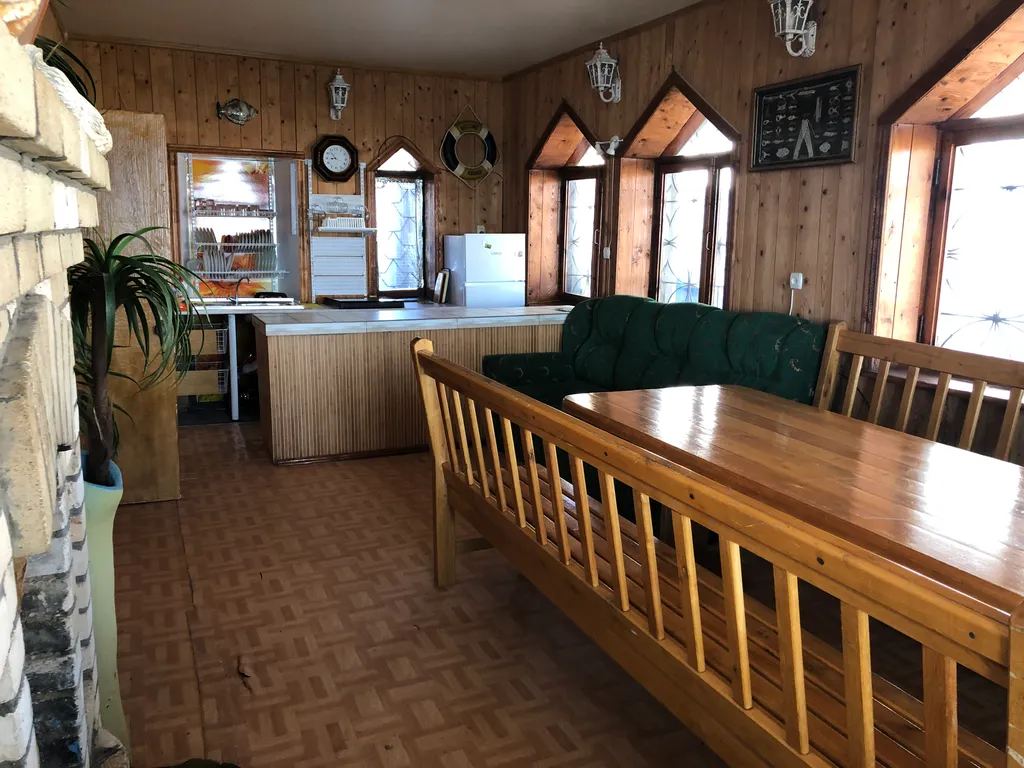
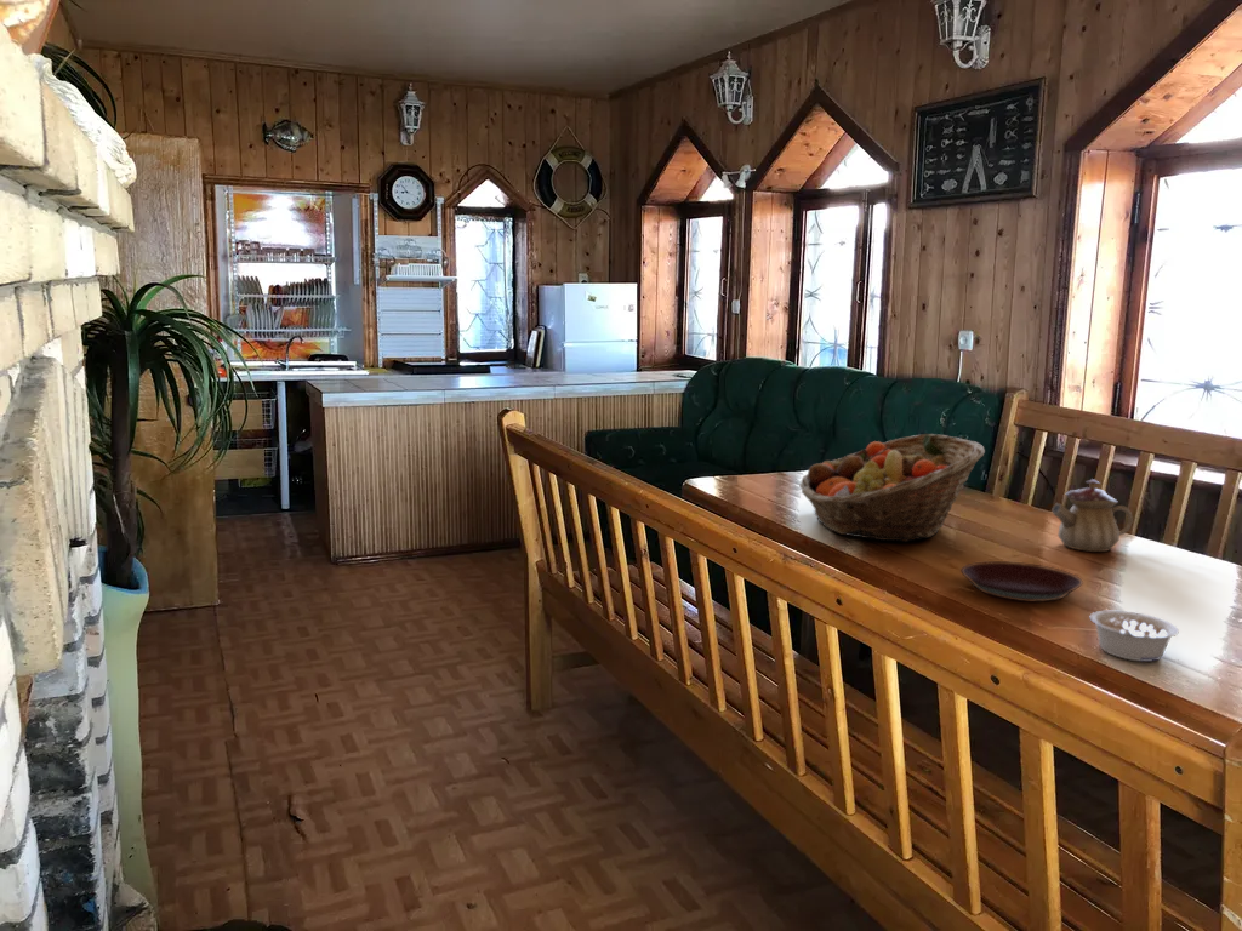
+ legume [1088,610,1180,663]
+ fruit basket [798,433,986,543]
+ teapot [1050,478,1134,553]
+ plate [961,560,1084,602]
